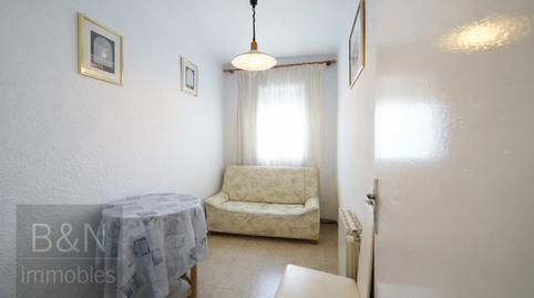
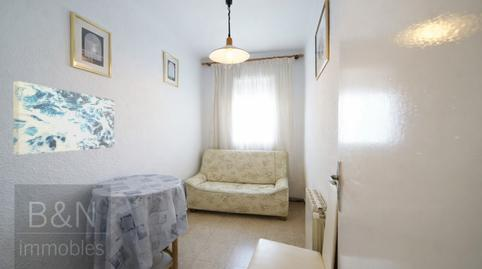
+ wall art [12,80,115,156]
